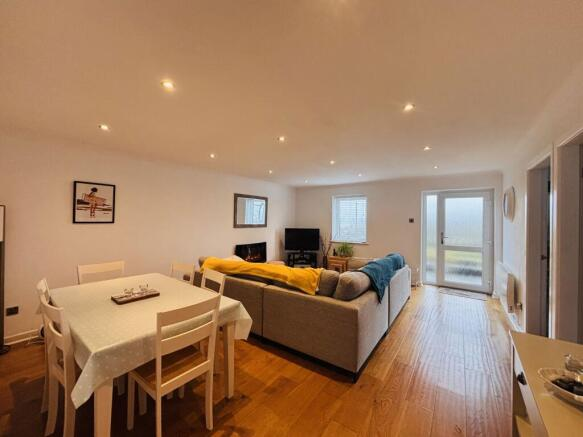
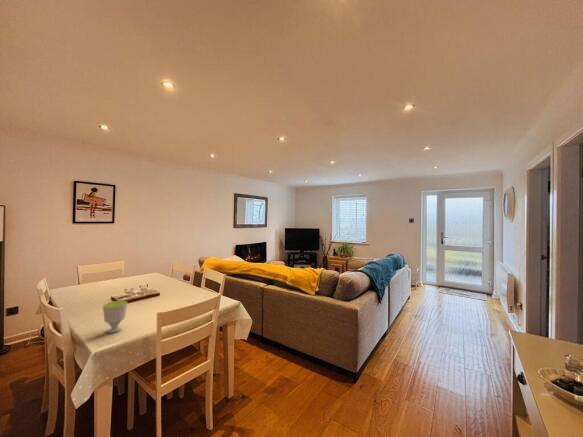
+ cup [102,300,128,334]
